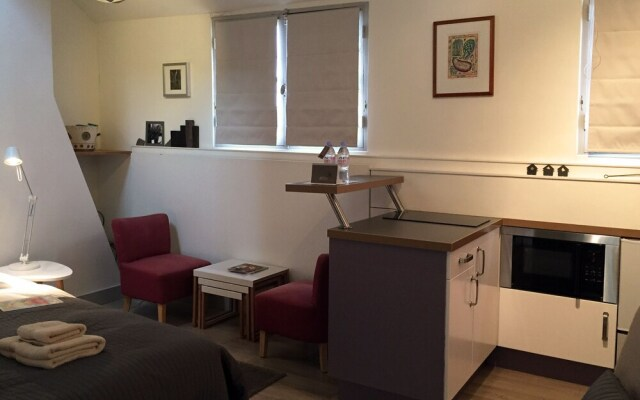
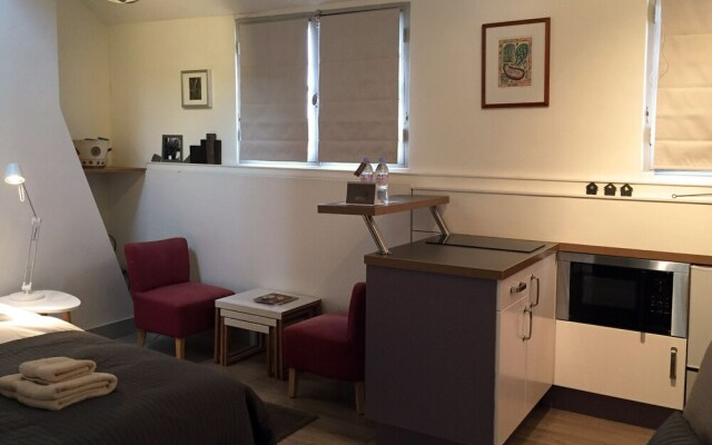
- magazine [0,294,64,312]
